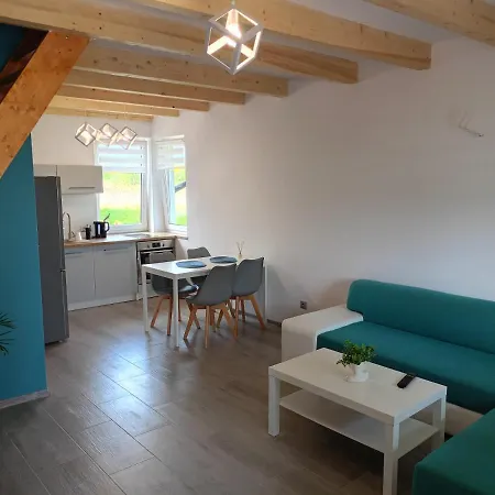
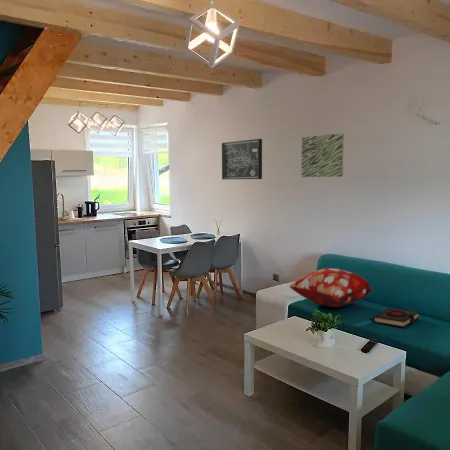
+ wall art [221,138,263,181]
+ book [371,307,420,328]
+ decorative pillow [288,267,373,308]
+ wall art [300,132,345,178]
